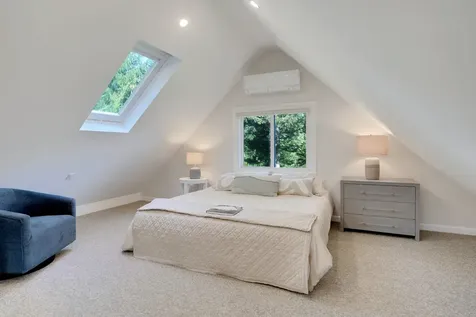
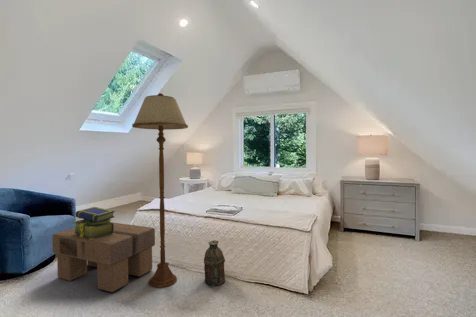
+ stack of books [73,206,116,240]
+ lantern [203,239,226,287]
+ floor lamp [131,92,189,288]
+ footstool [51,221,156,293]
